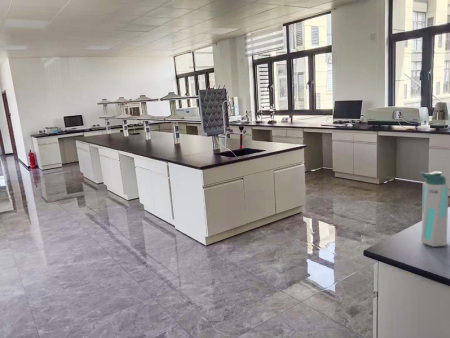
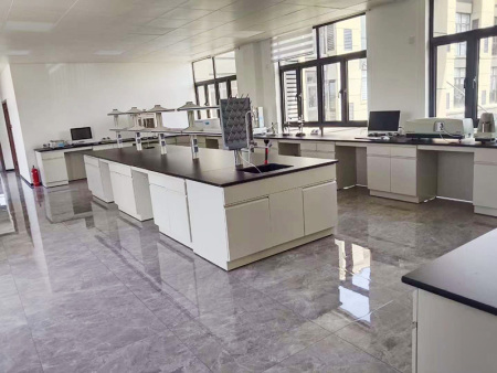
- water bottle [418,171,450,248]
